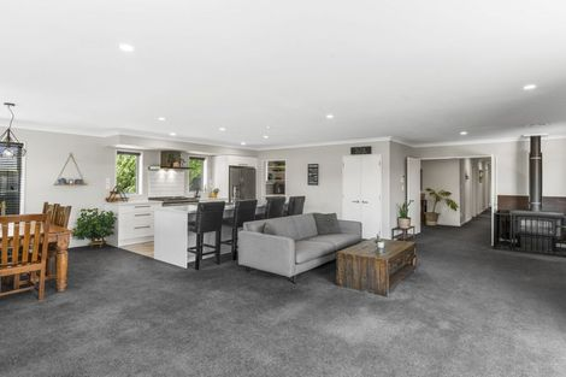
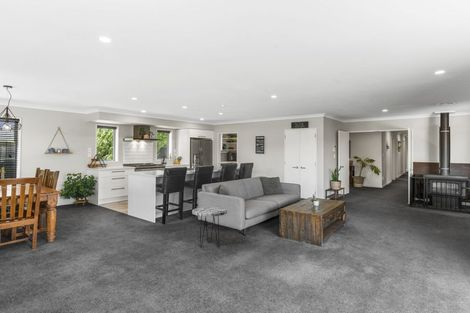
+ side table [191,206,228,248]
